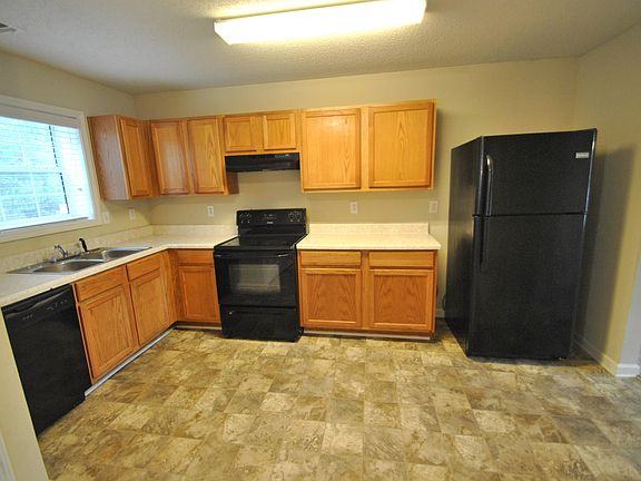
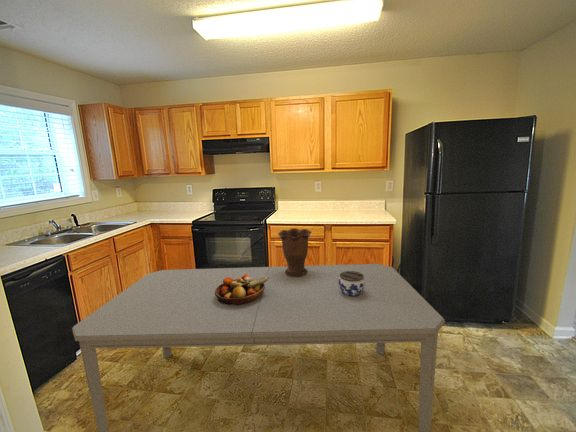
+ fruit bowl [215,274,269,305]
+ dining table [71,263,446,432]
+ vase [277,227,312,277]
+ jar [338,271,365,296]
